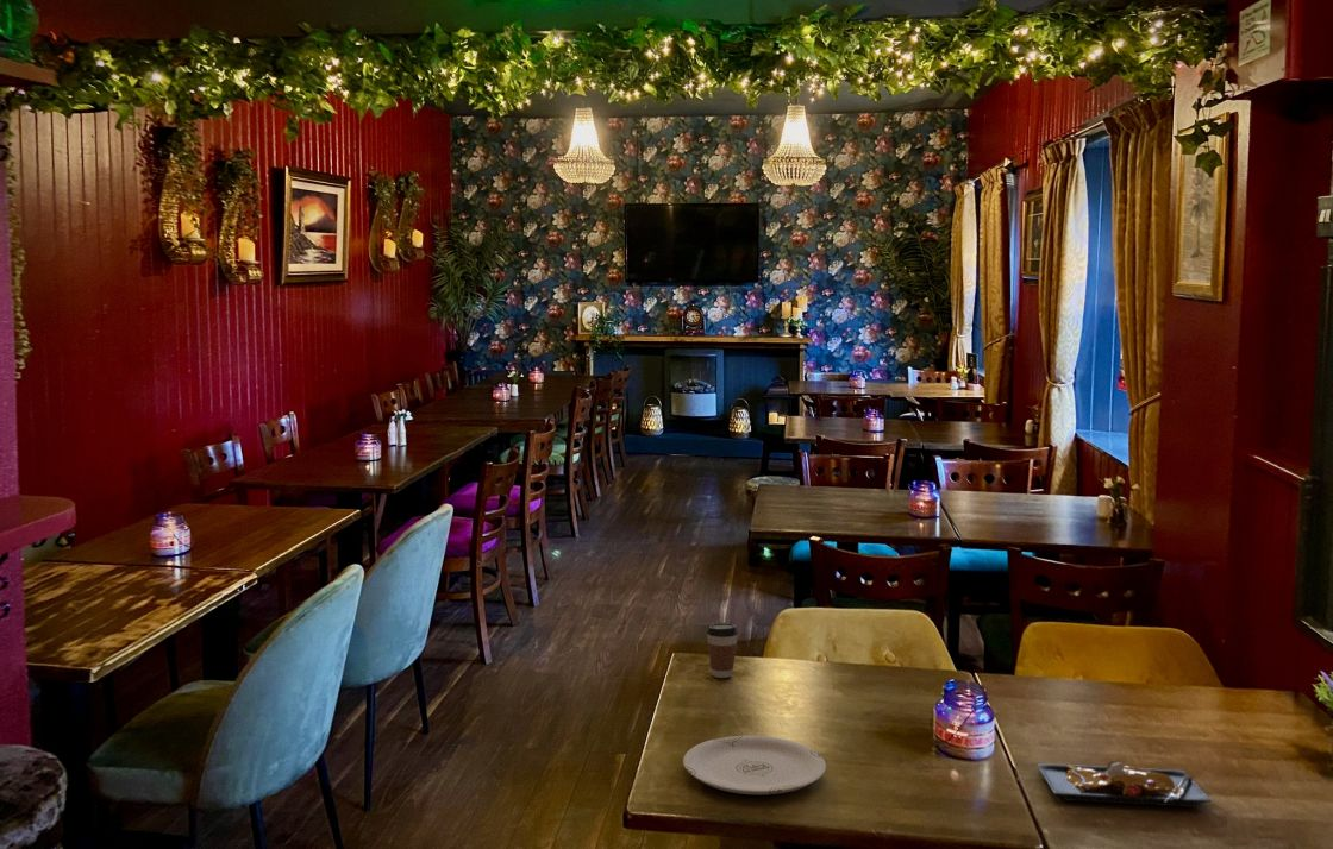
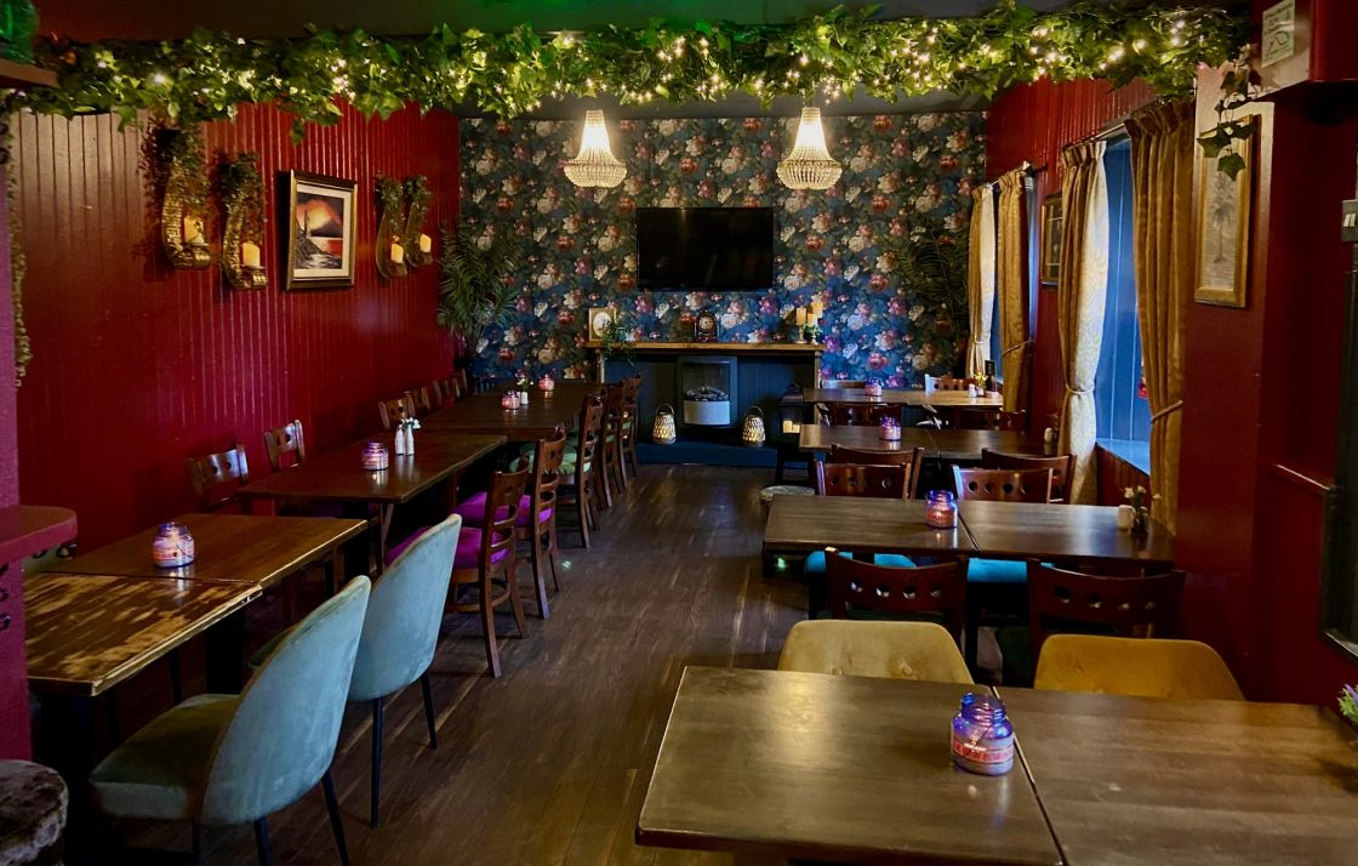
- plate [1035,760,1213,809]
- coffee cup [706,622,739,679]
- plate [682,735,827,795]
